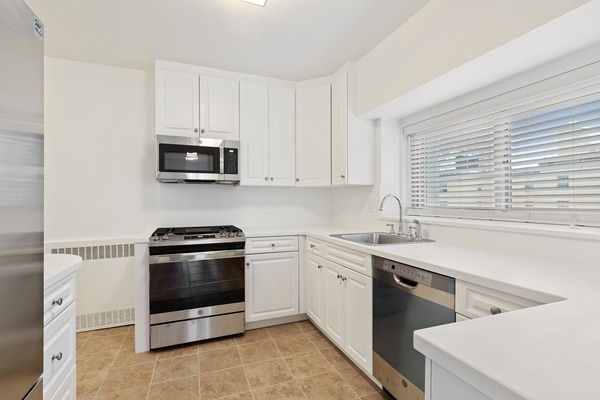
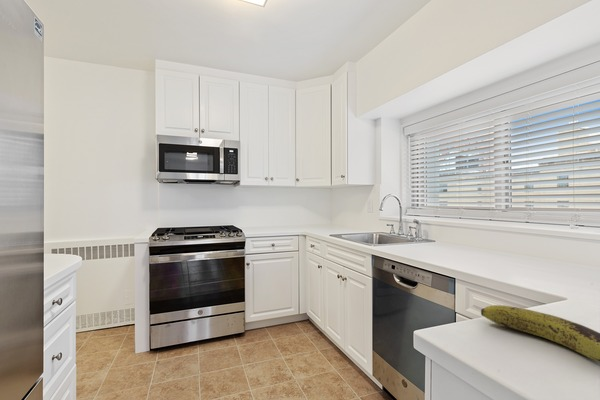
+ fruit [480,304,600,363]
